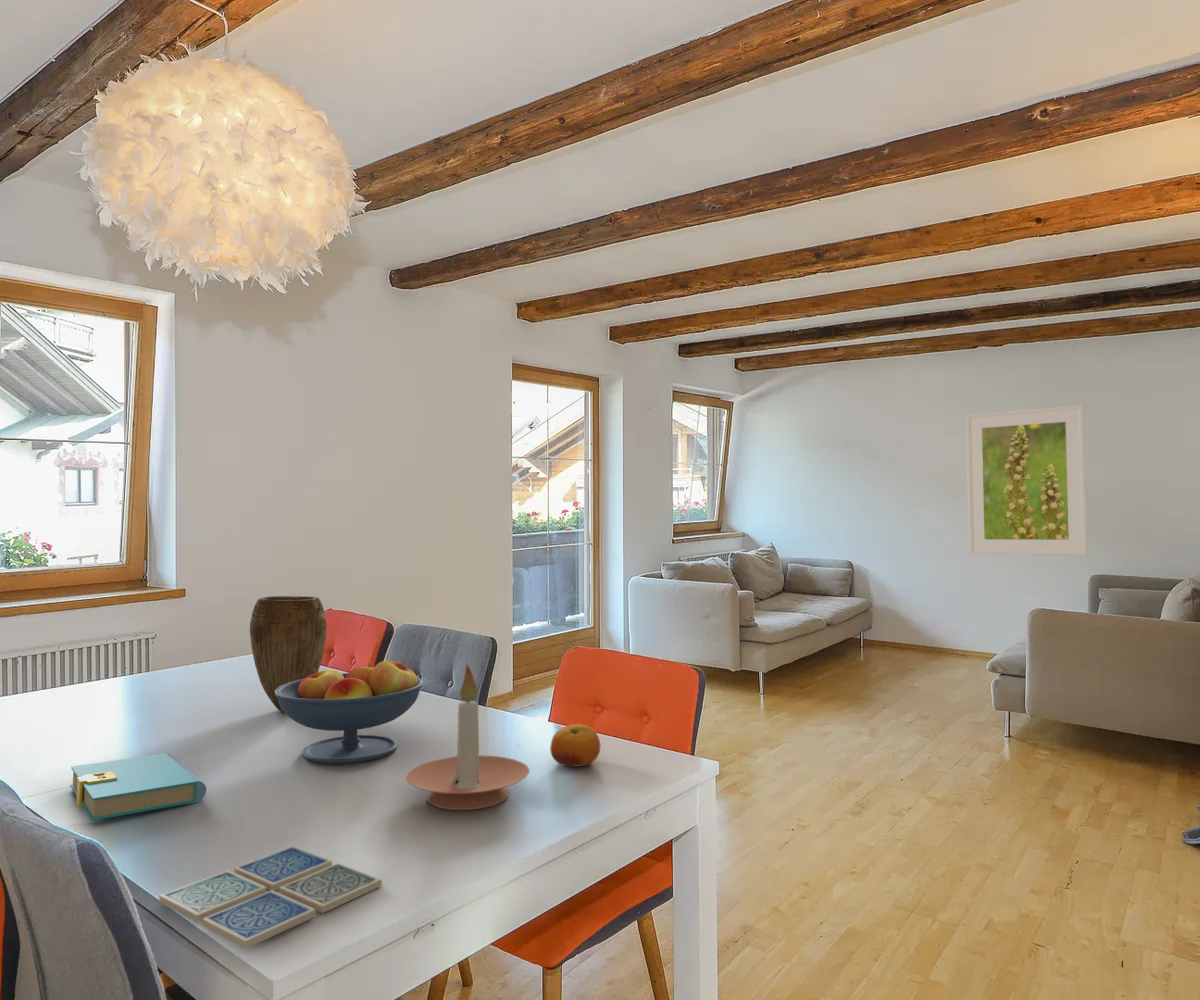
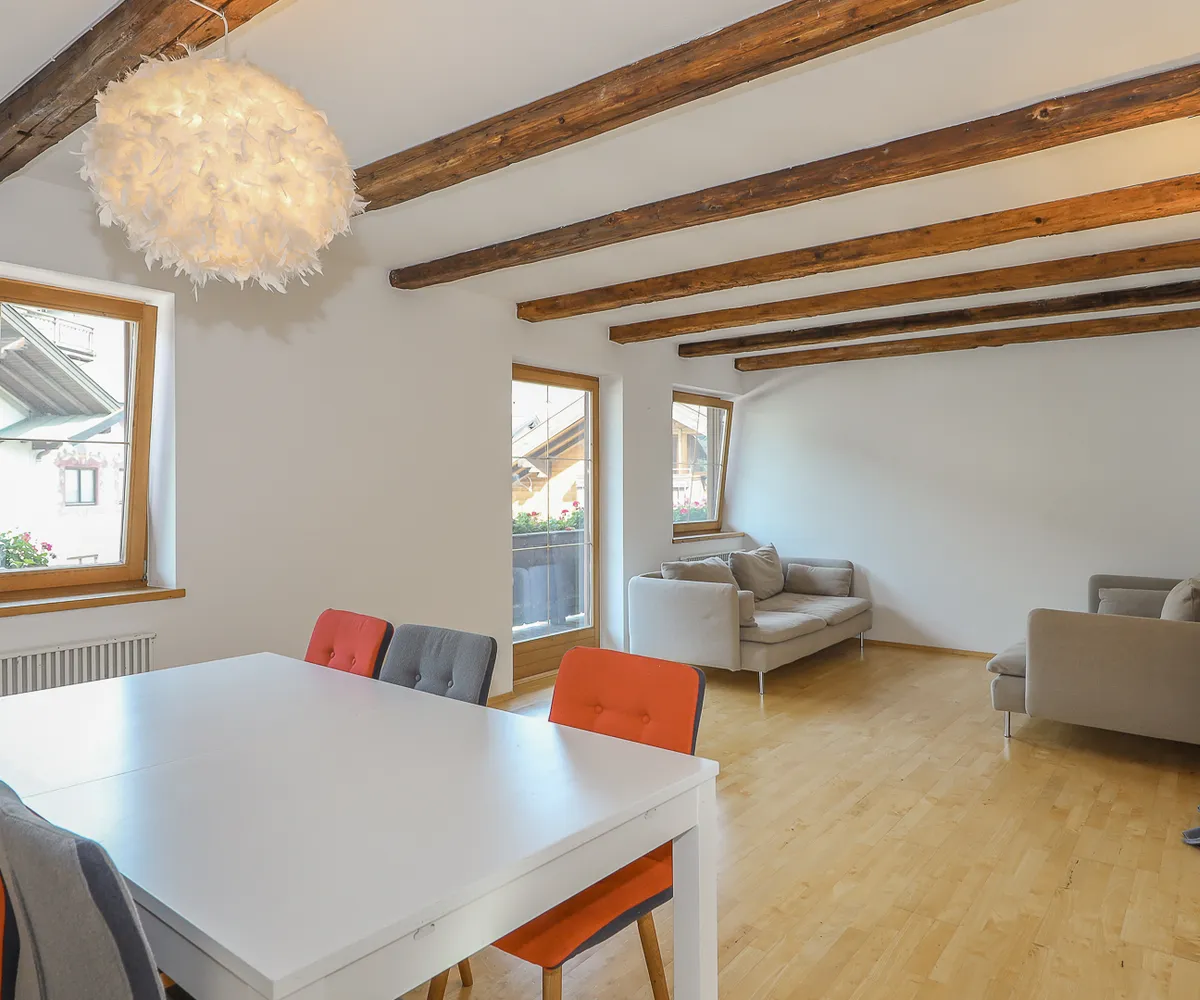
- fruit bowl [275,659,424,765]
- candle holder [405,663,530,811]
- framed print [965,404,1088,556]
- fruit [549,723,601,768]
- vase [249,595,328,711]
- drink coaster [158,845,383,950]
- book [69,752,207,822]
